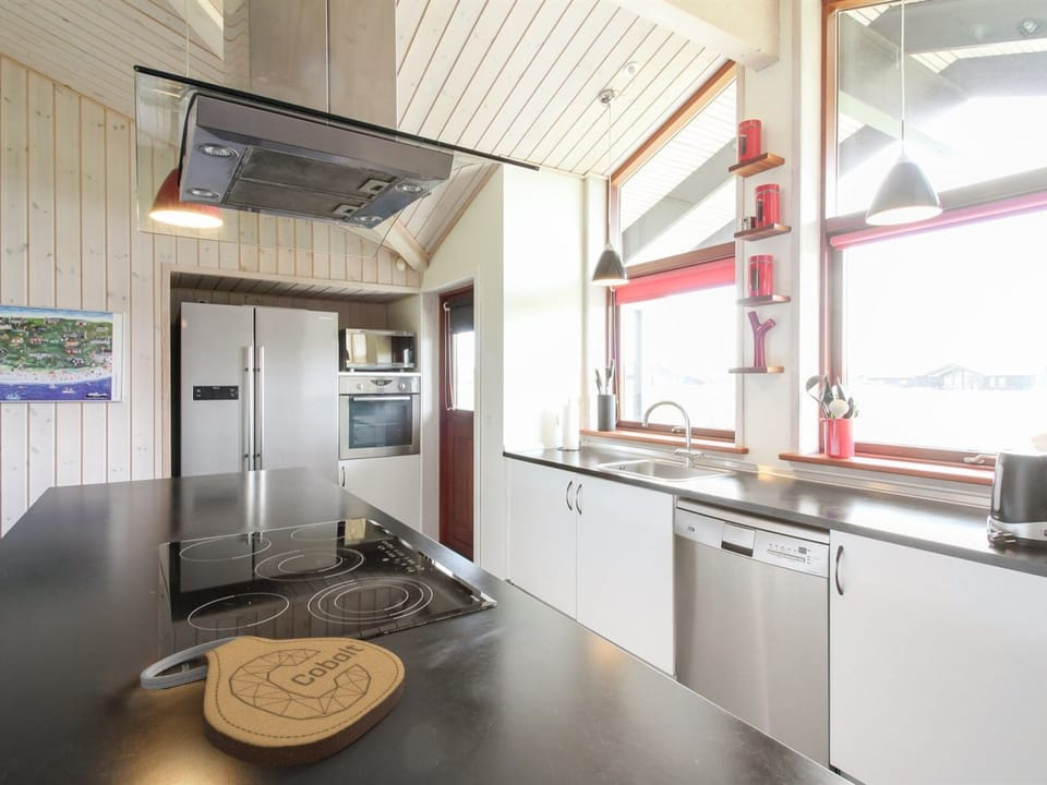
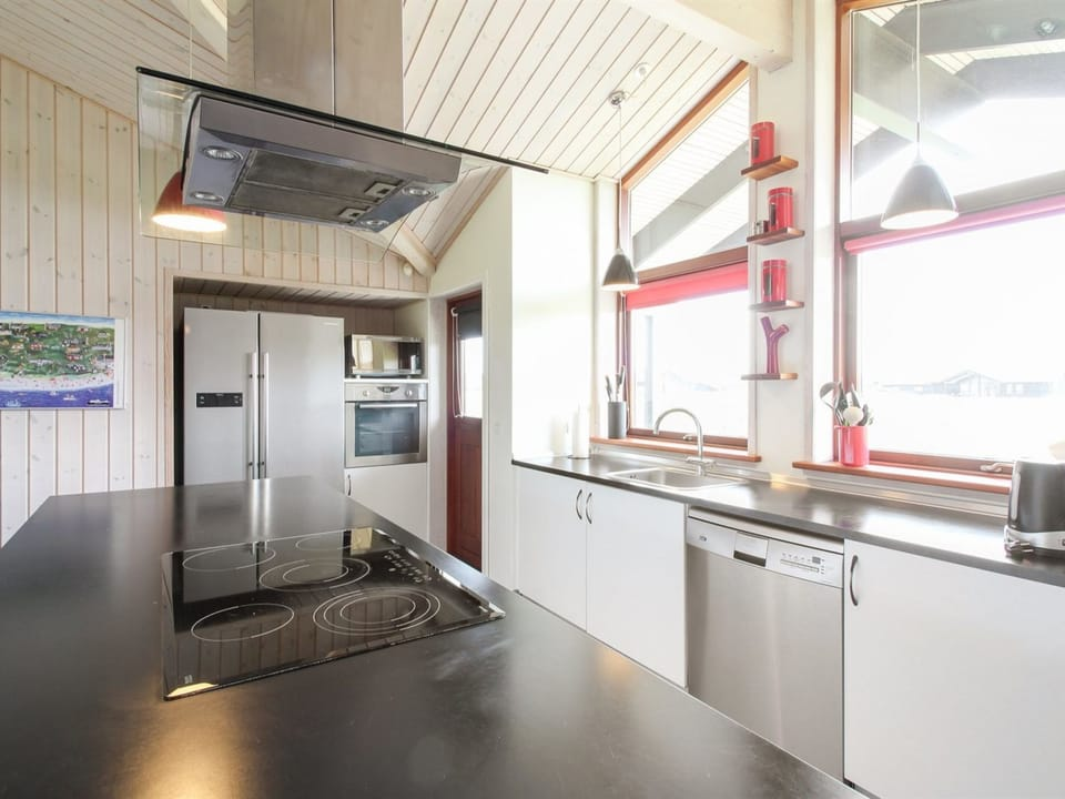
- key chain [140,635,406,768]
